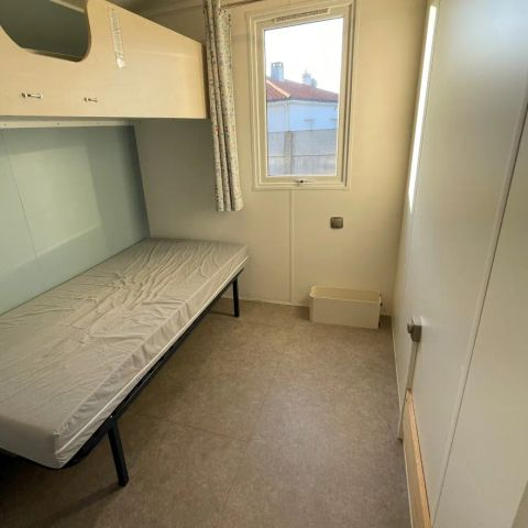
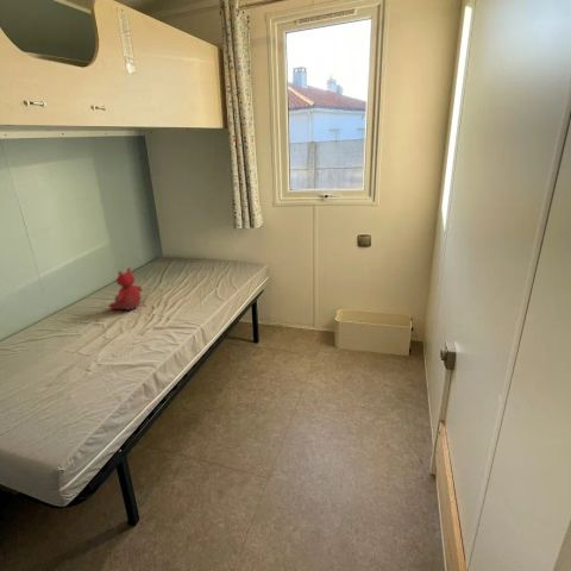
+ stuffed bear [108,266,144,310]
